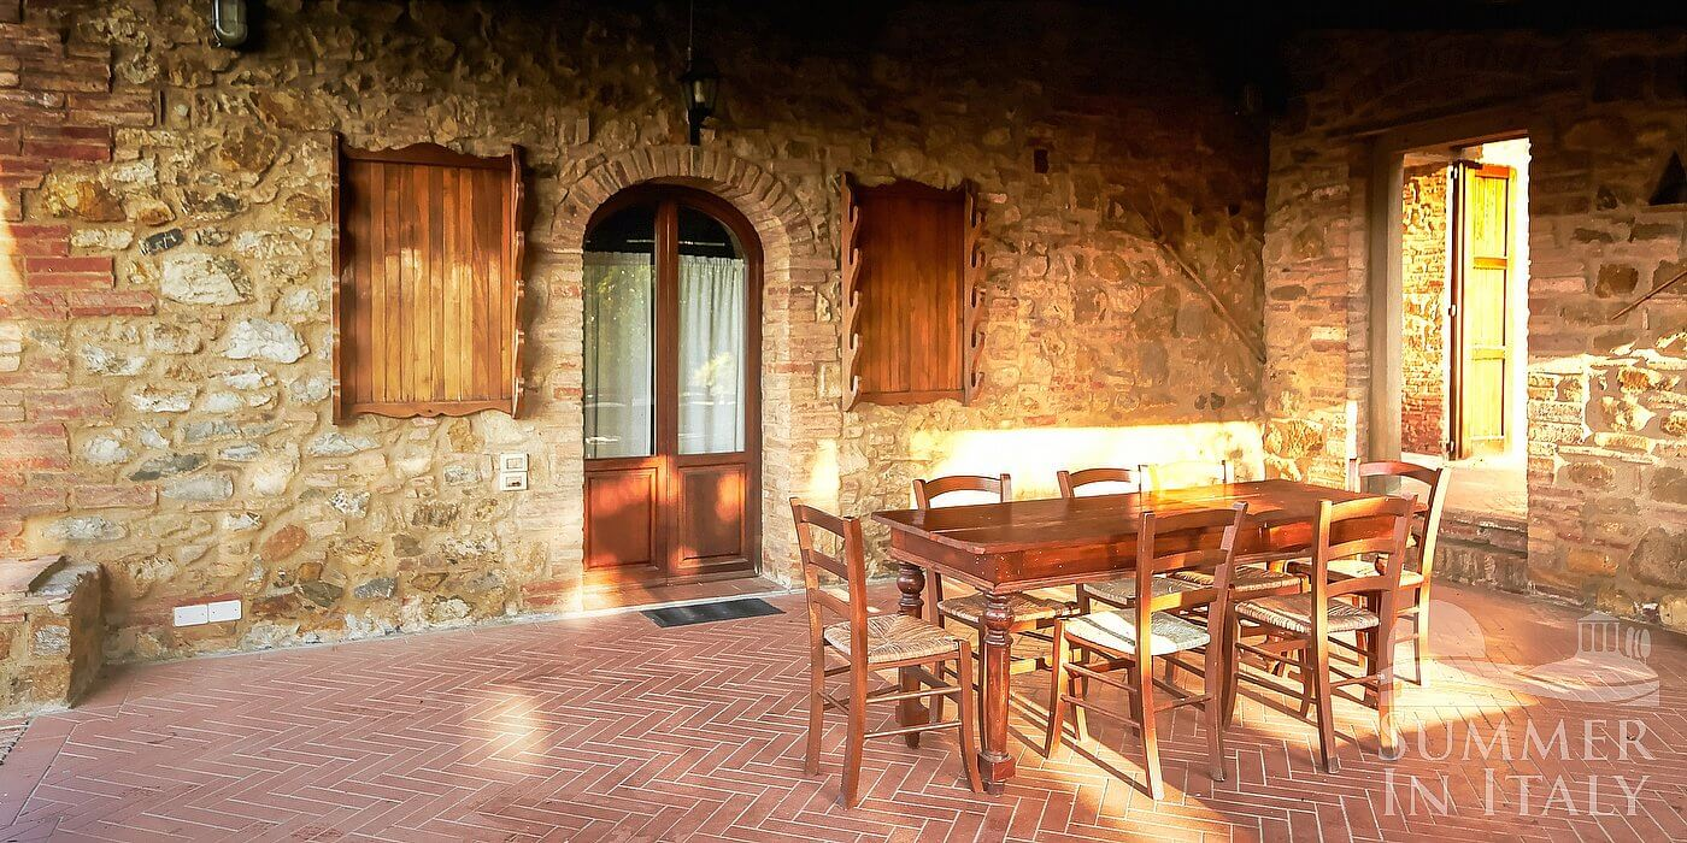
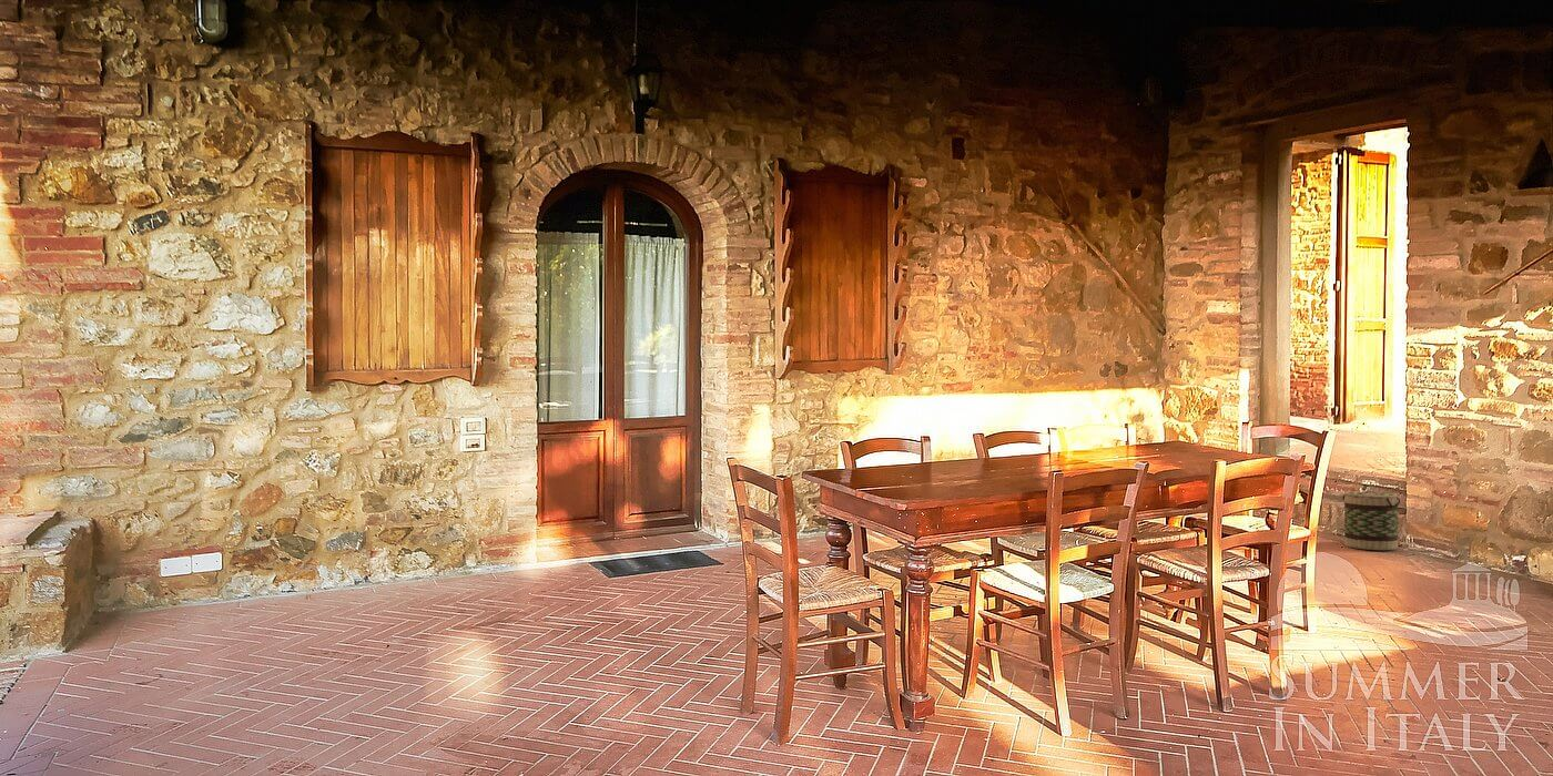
+ basket [1342,490,1401,551]
